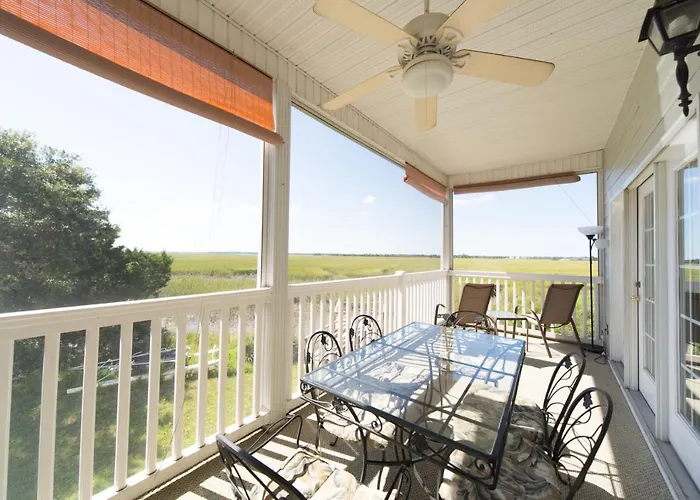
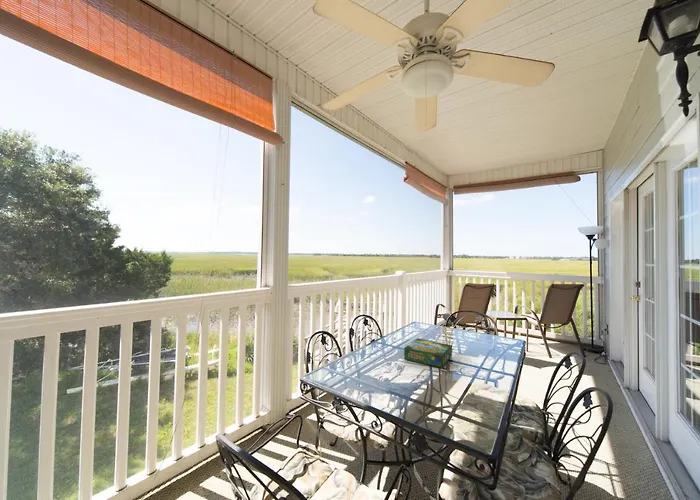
+ board game [403,337,453,369]
